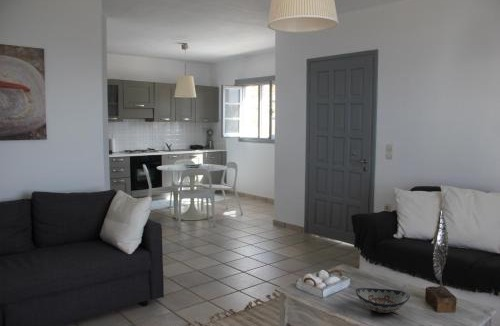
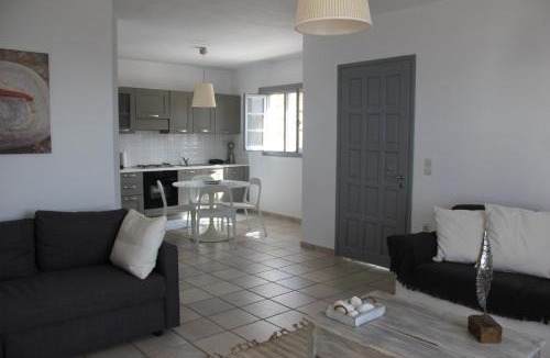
- decorative bowl [354,287,411,314]
